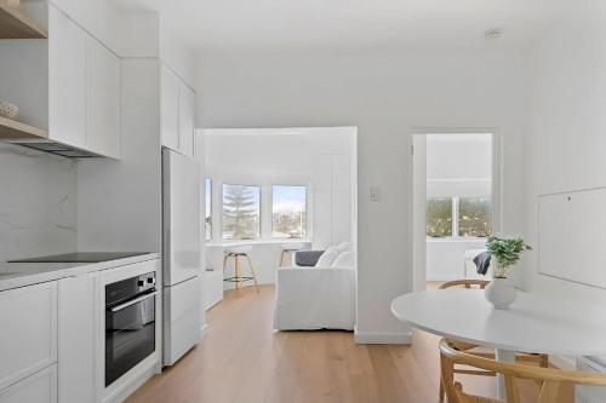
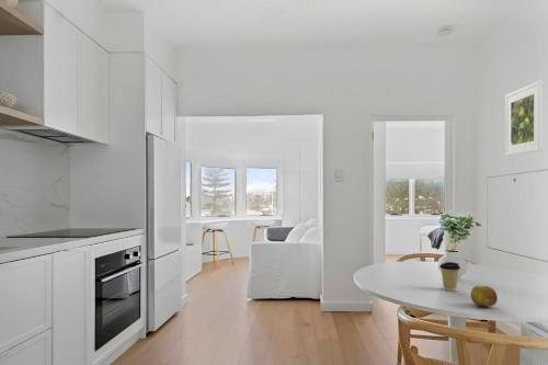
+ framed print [504,80,544,157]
+ fruit [470,285,499,307]
+ coffee cup [438,261,461,292]
